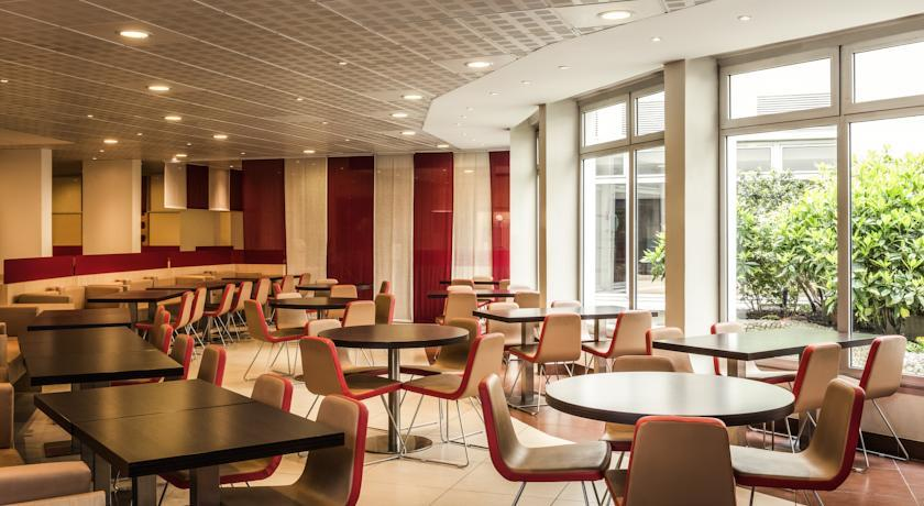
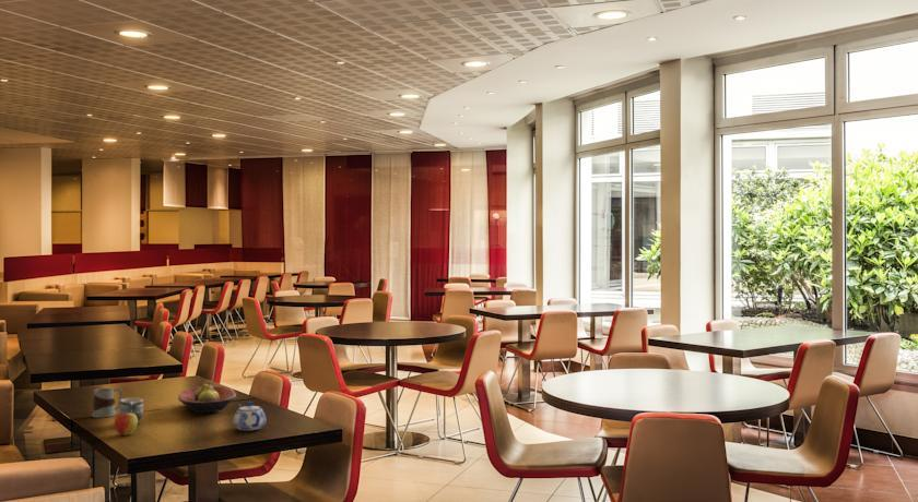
+ mug [91,387,123,418]
+ teapot [232,401,267,432]
+ fruit bowl [177,380,237,415]
+ apple [114,410,139,437]
+ mug [118,396,144,425]
